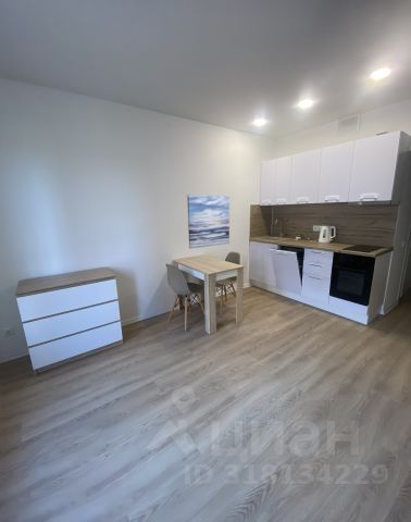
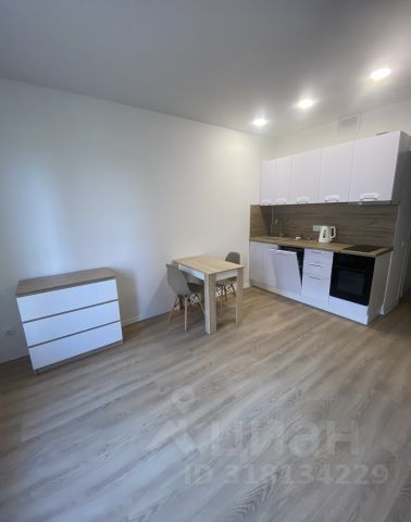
- wall art [186,194,231,249]
